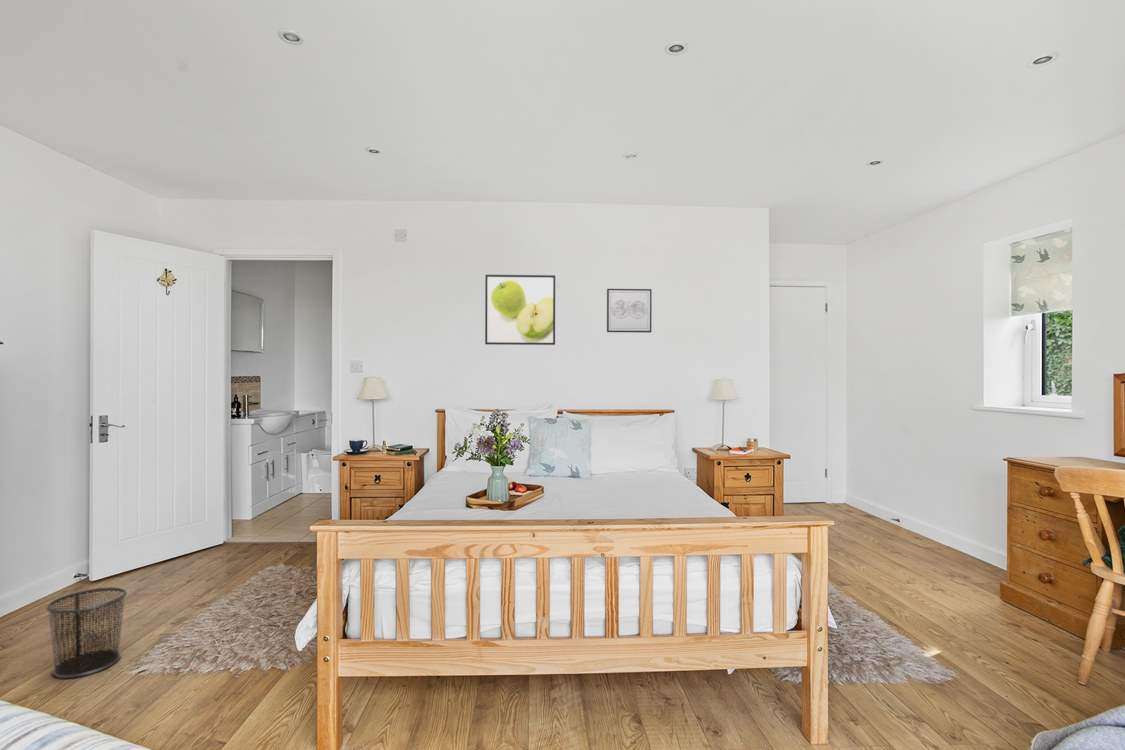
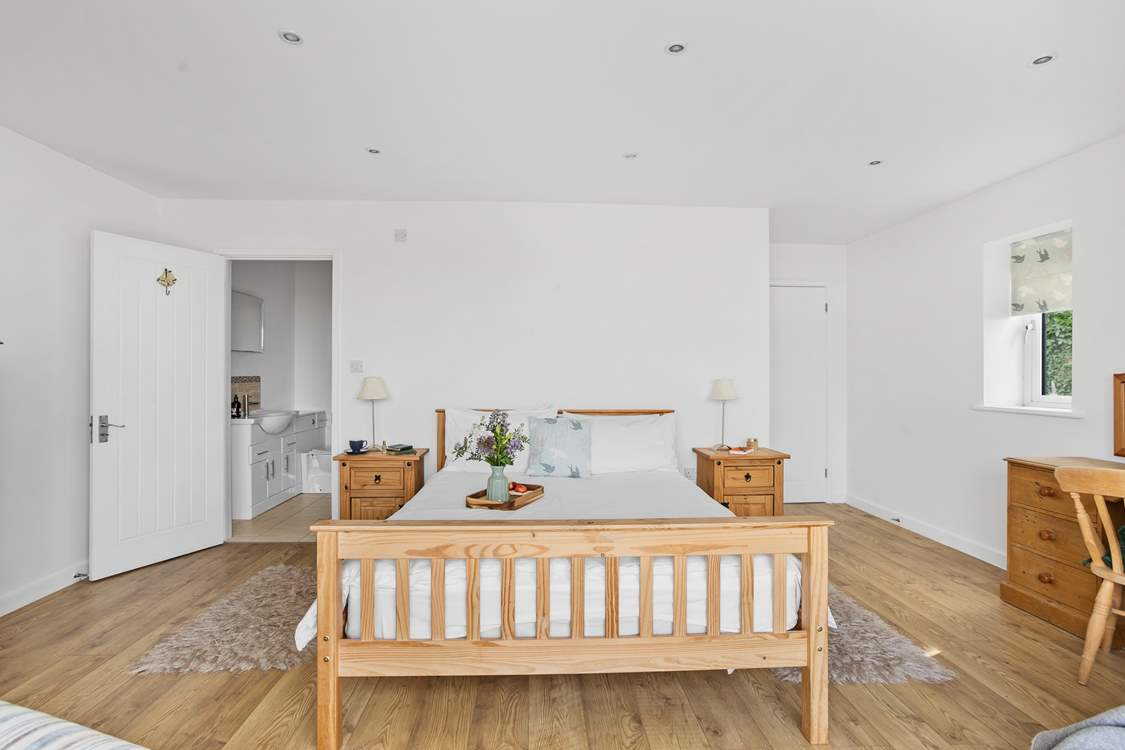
- wall art [606,288,653,334]
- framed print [484,274,556,346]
- waste bin [45,586,128,679]
